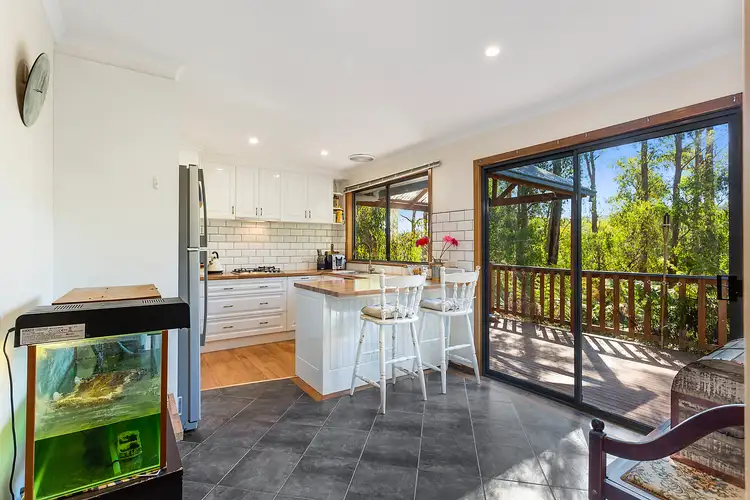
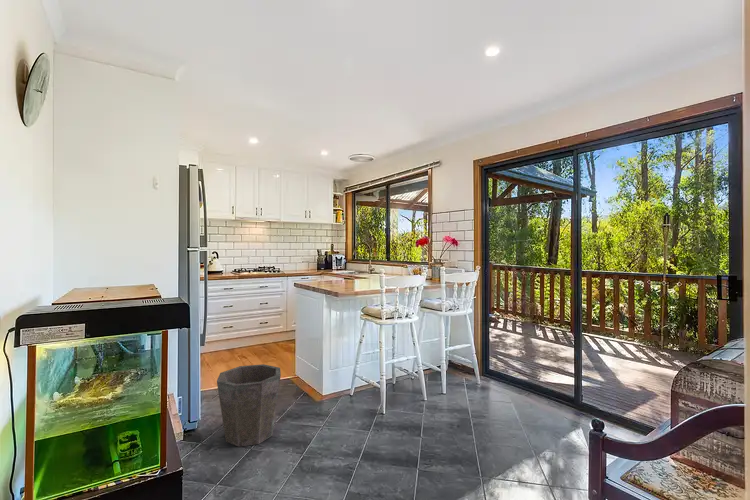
+ waste bin [216,363,282,448]
